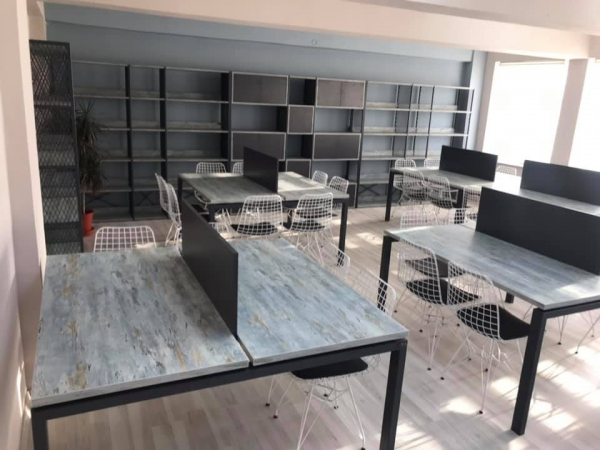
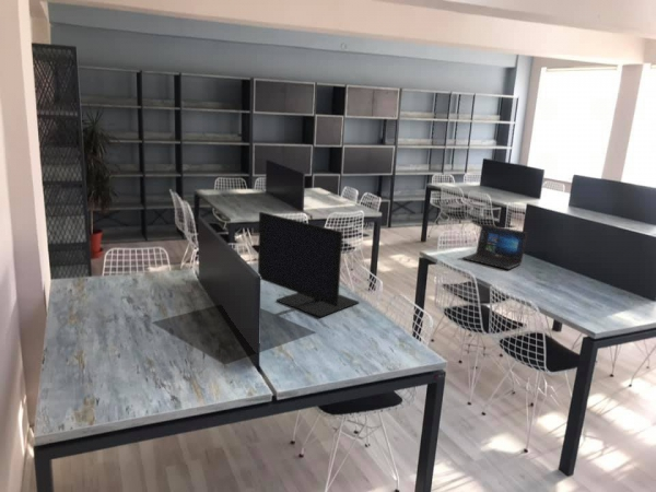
+ laptop [461,223,528,270]
+ monitor [257,211,361,319]
